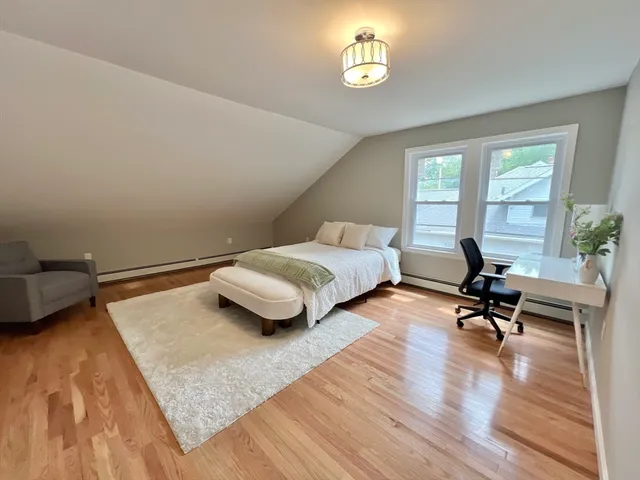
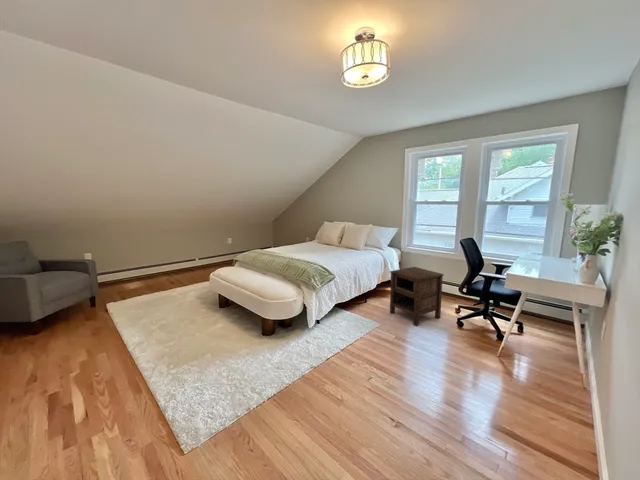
+ nightstand [389,266,445,327]
